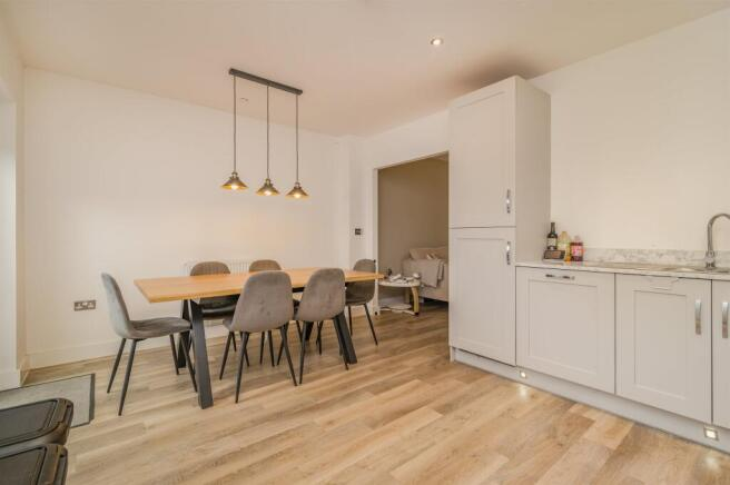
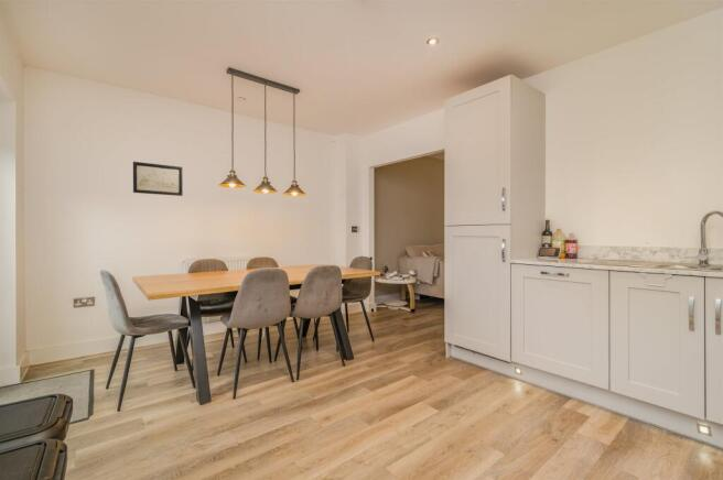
+ wall art [132,161,184,197]
